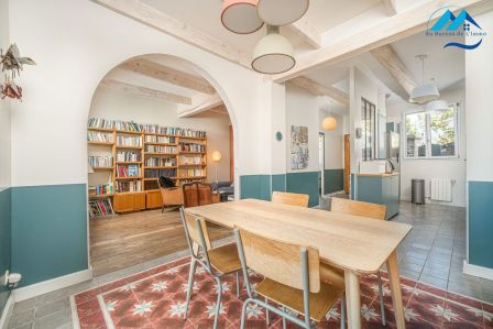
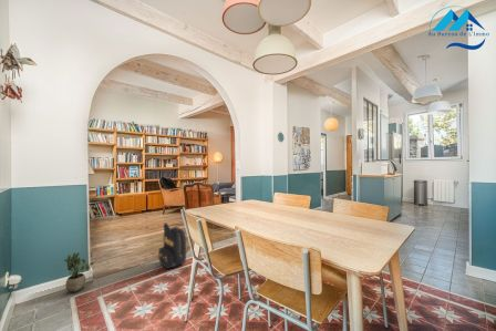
+ potted plant [63,251,95,294]
+ backpack [157,223,192,270]
